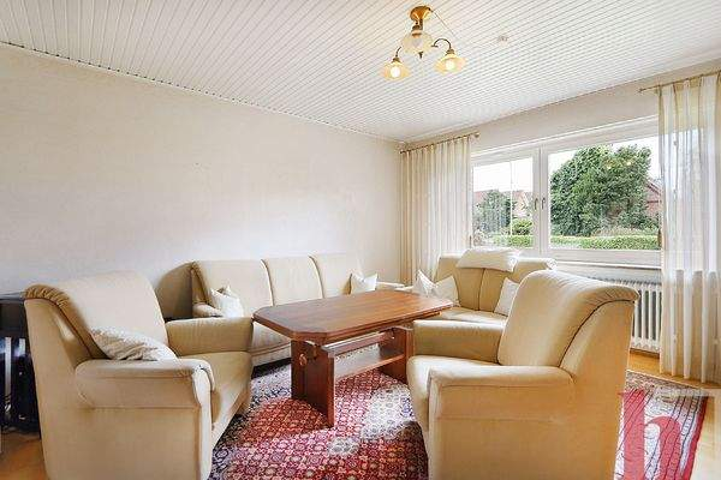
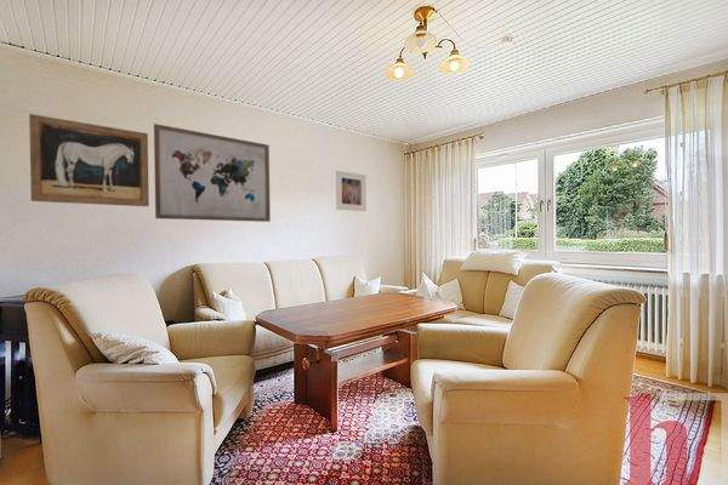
+ wall art [28,113,150,207]
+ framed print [335,170,368,212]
+ wall art [153,122,272,223]
